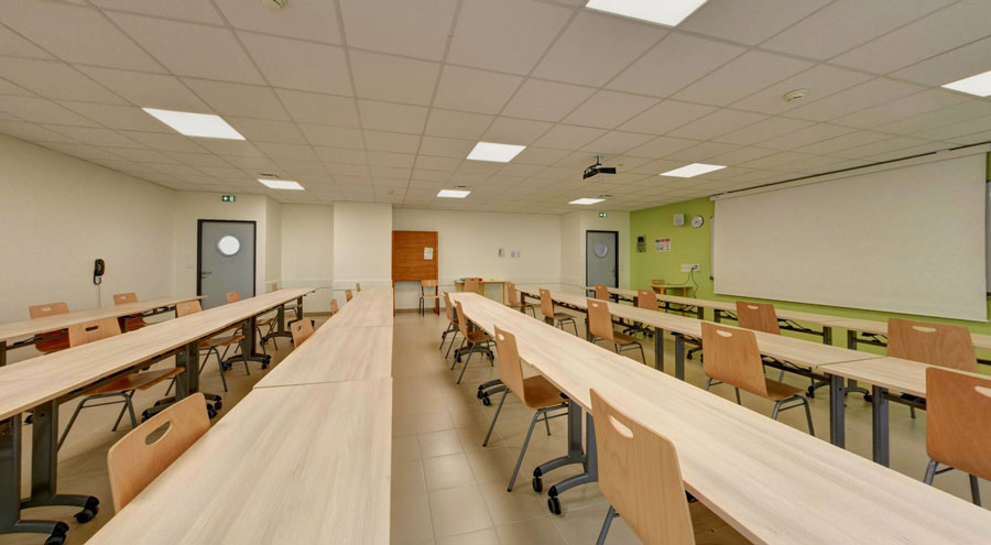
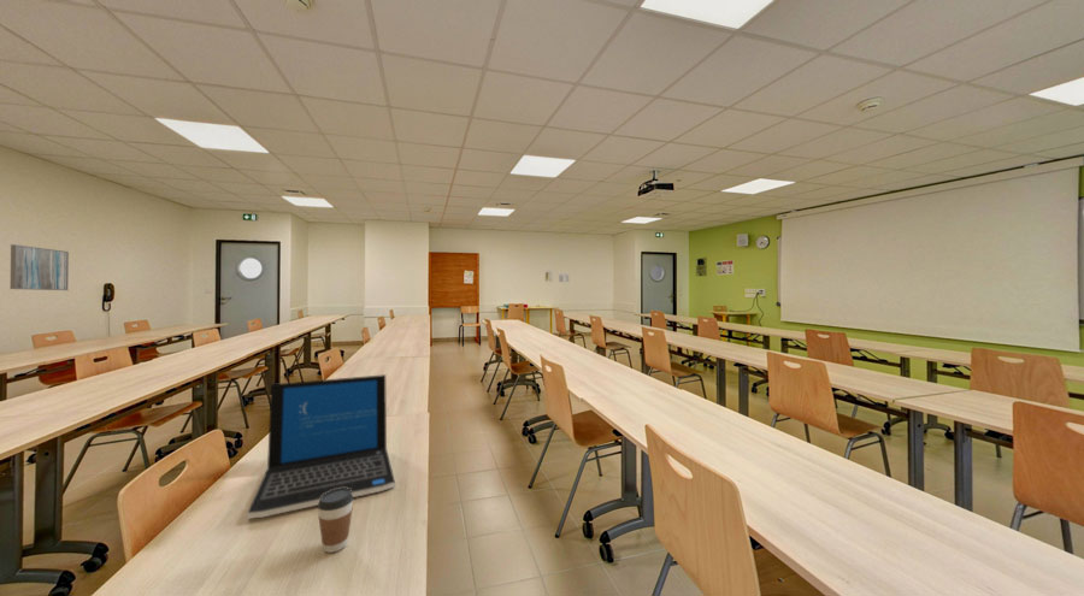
+ laptop [246,373,396,520]
+ wall art [8,243,70,291]
+ coffee cup [317,488,354,554]
